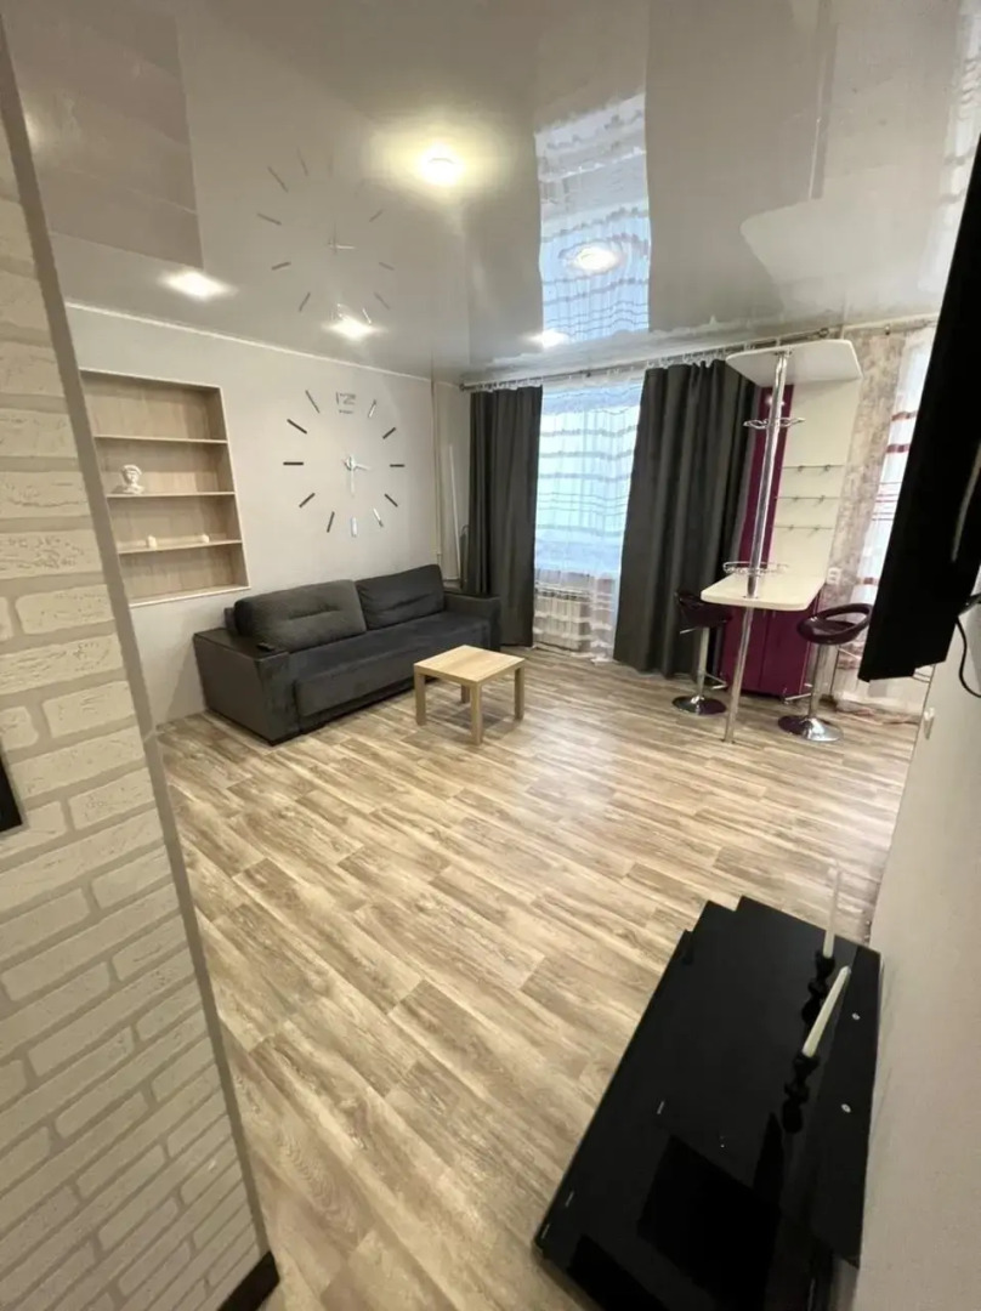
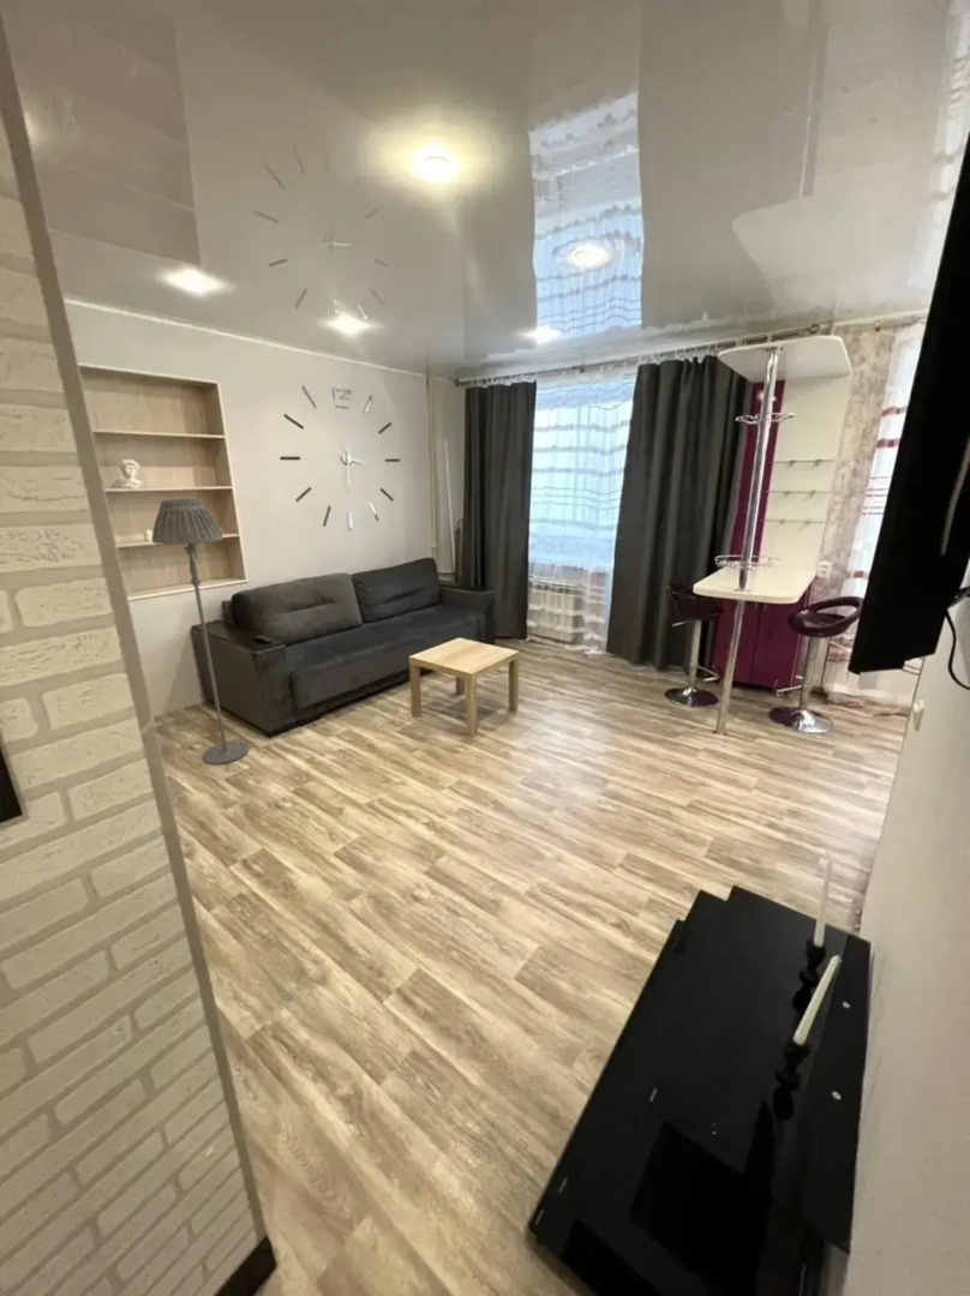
+ floor lamp [150,498,250,766]
